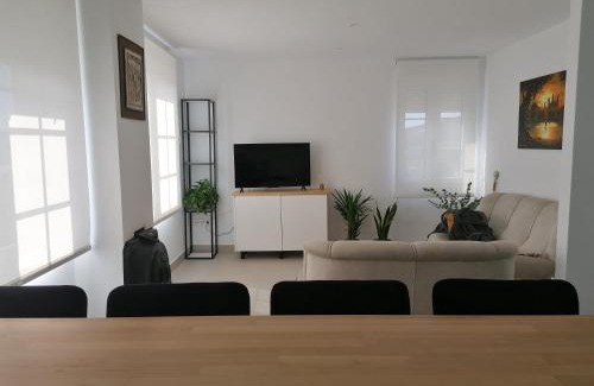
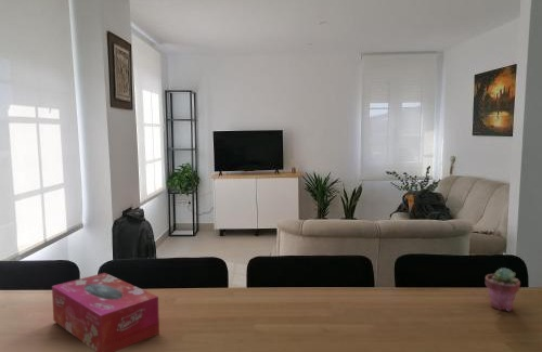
+ tissue box [51,272,160,352]
+ potted succulent [485,266,521,312]
